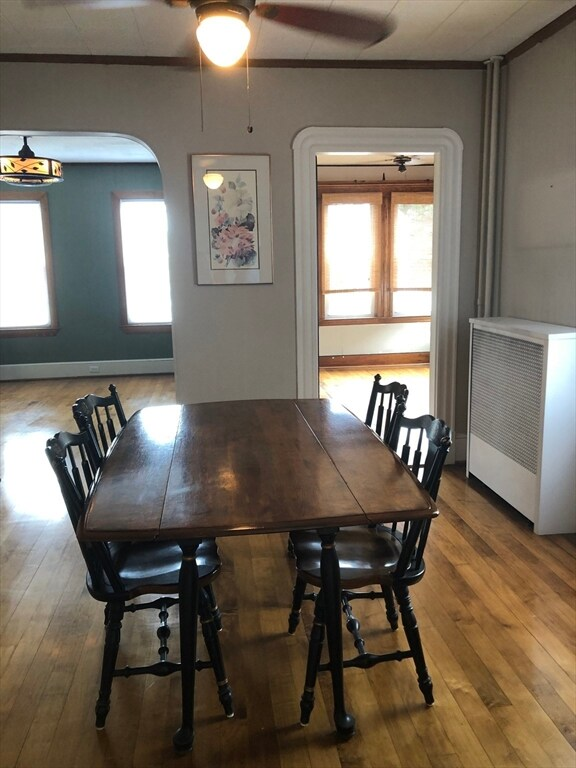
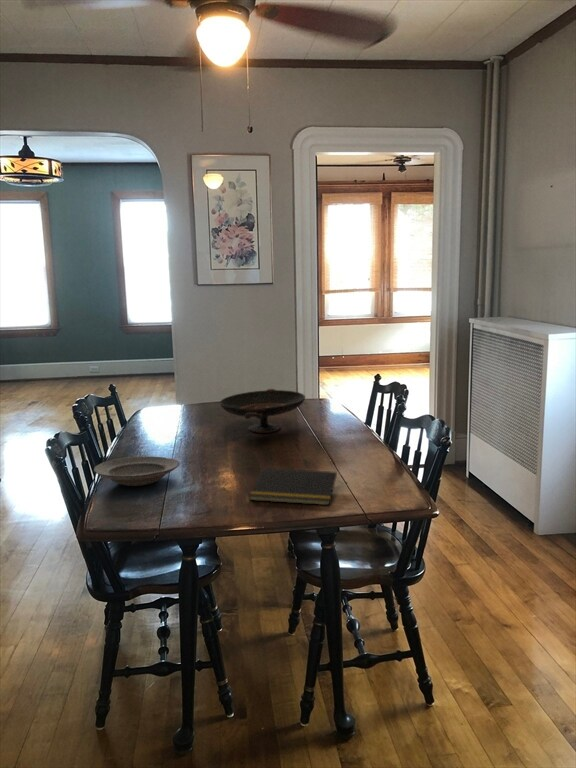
+ decorative bowl [219,388,306,434]
+ plate [93,455,180,487]
+ notepad [248,467,338,506]
